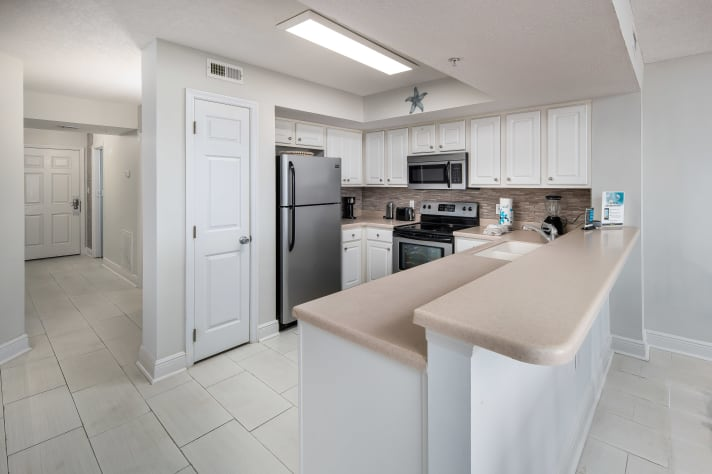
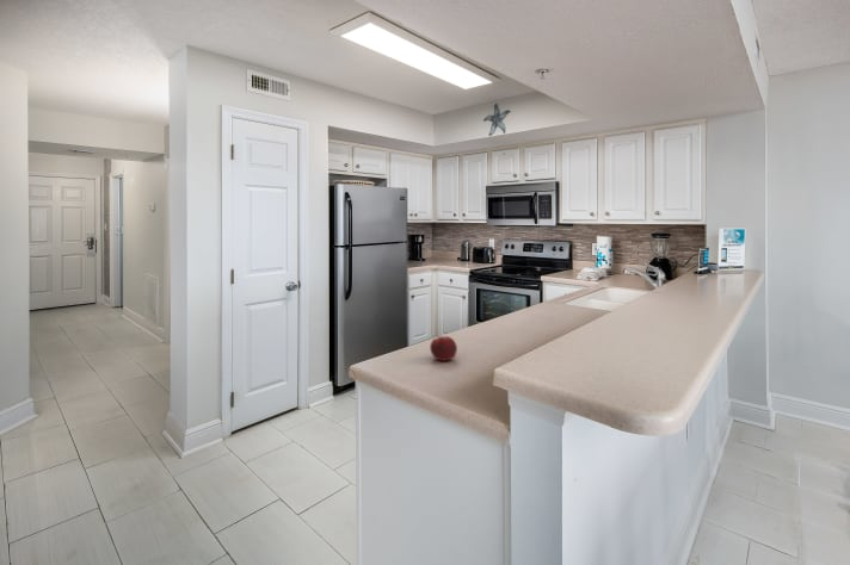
+ fruit [429,335,458,362]
